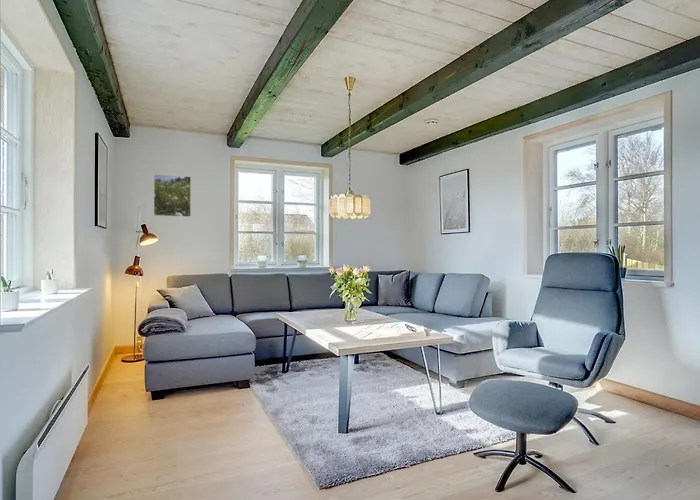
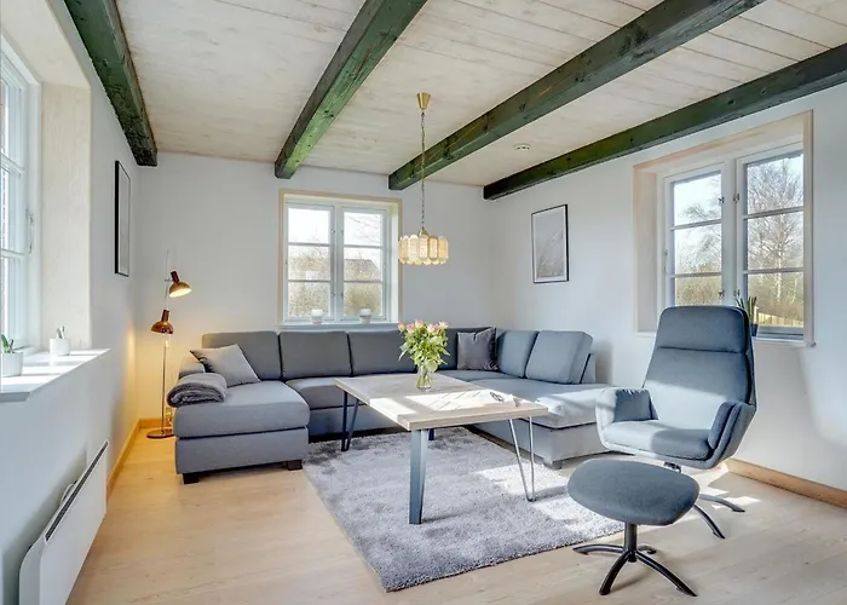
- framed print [153,173,192,218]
